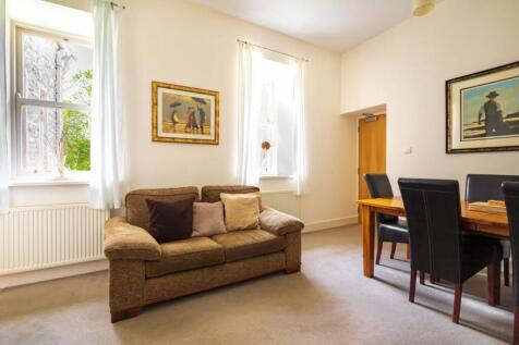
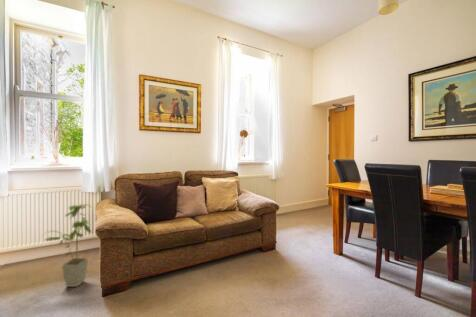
+ house plant [42,203,93,288]
